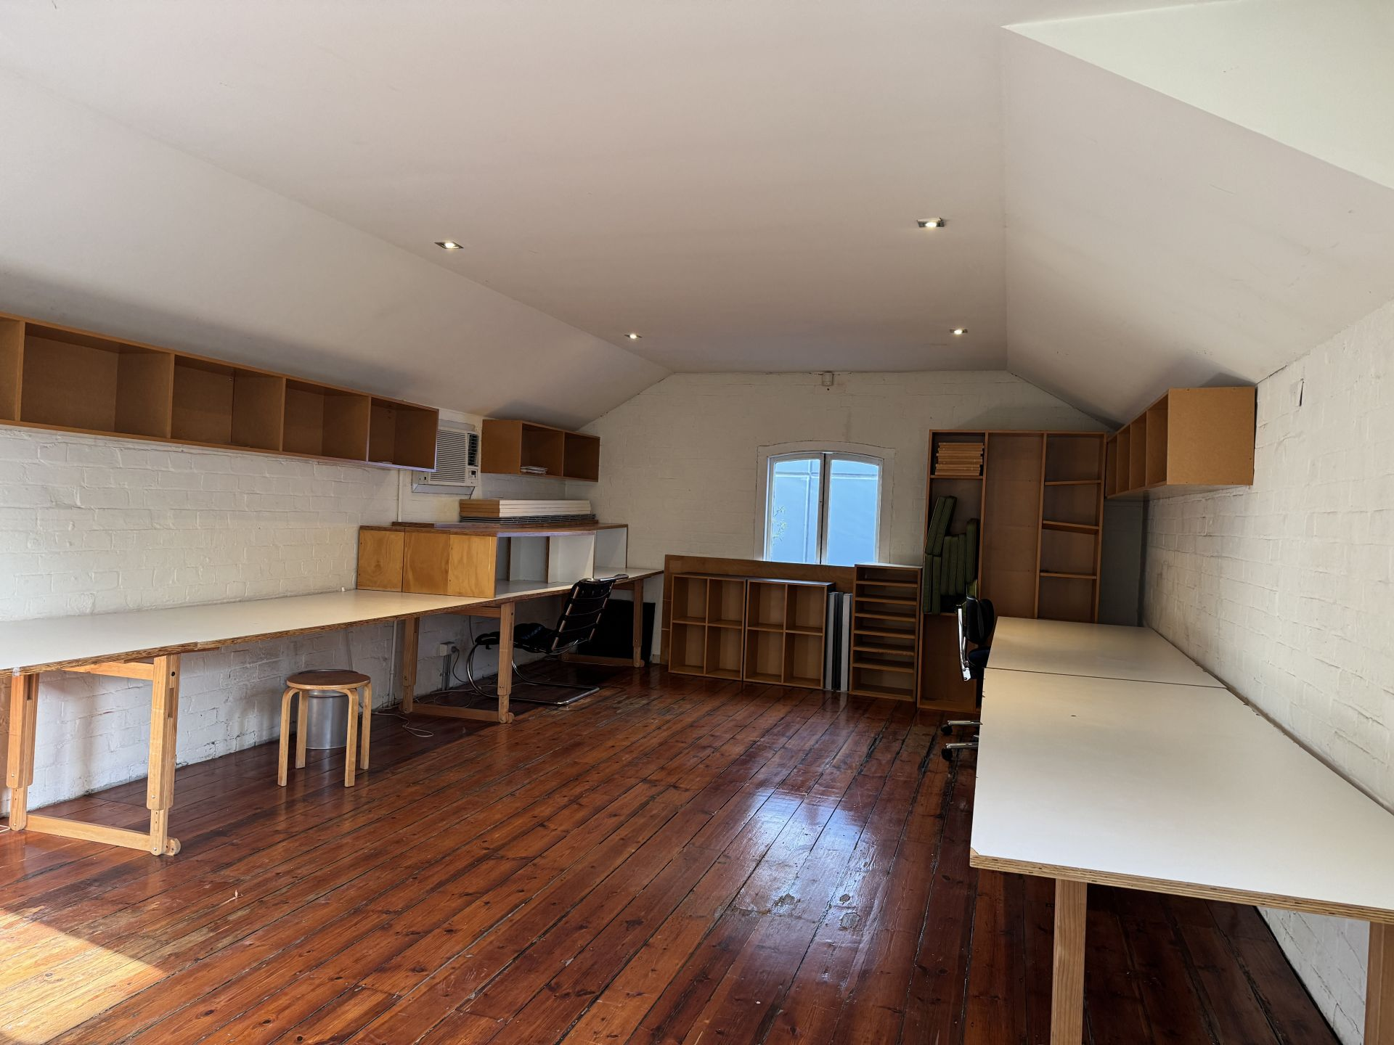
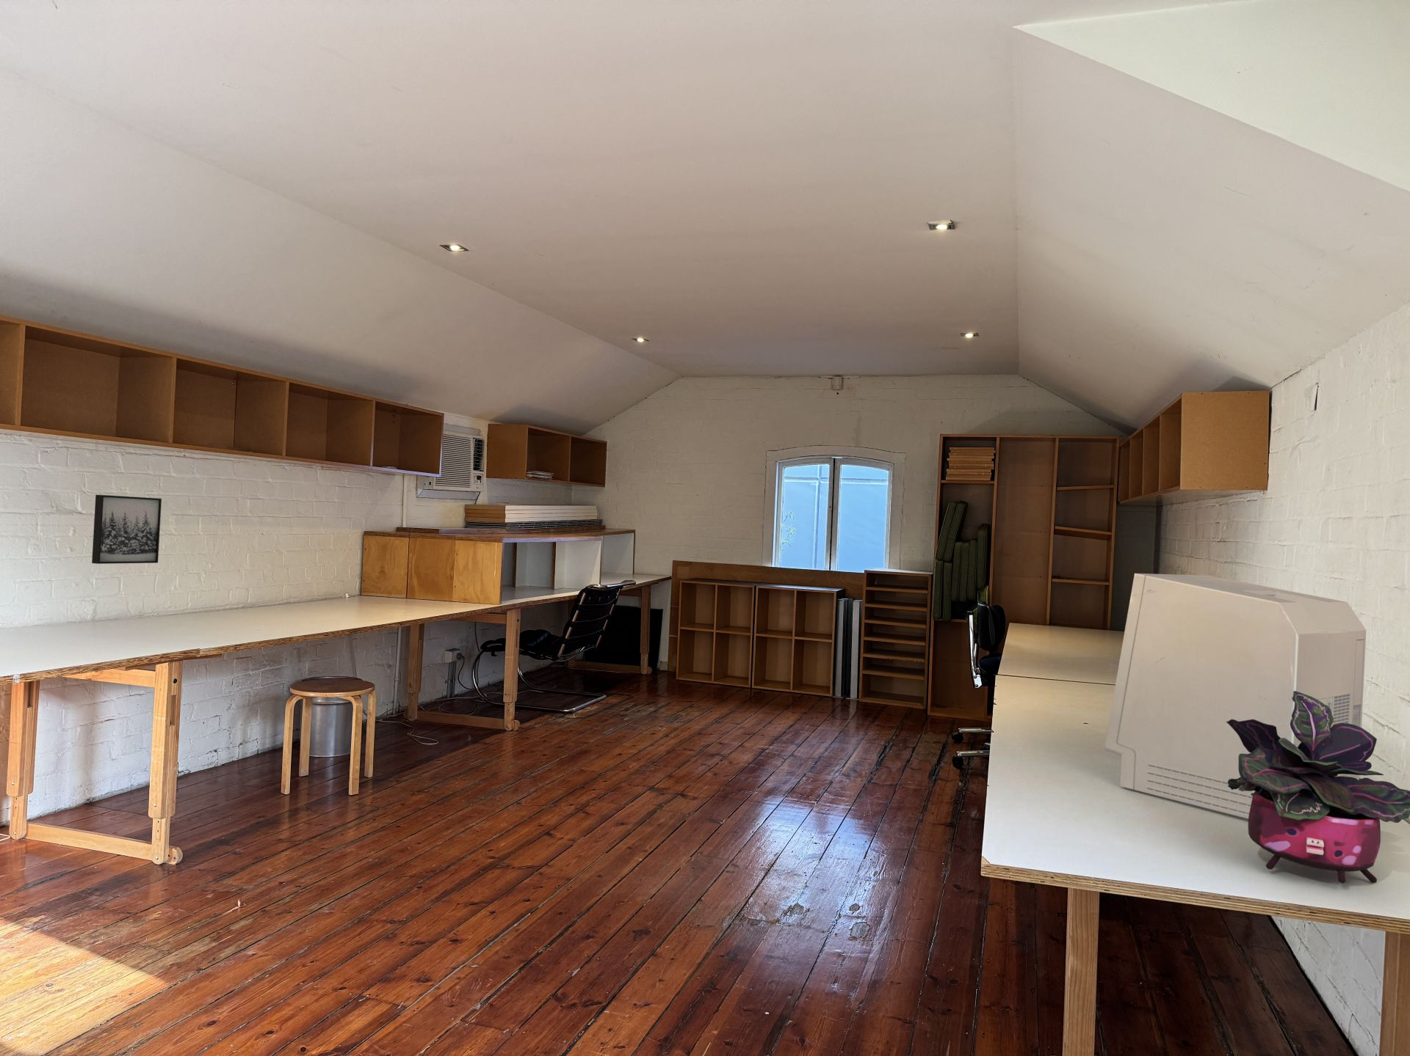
+ all-in-one computer [1104,572,1367,819]
+ wall art [91,495,162,565]
+ potted plant [1227,691,1410,884]
